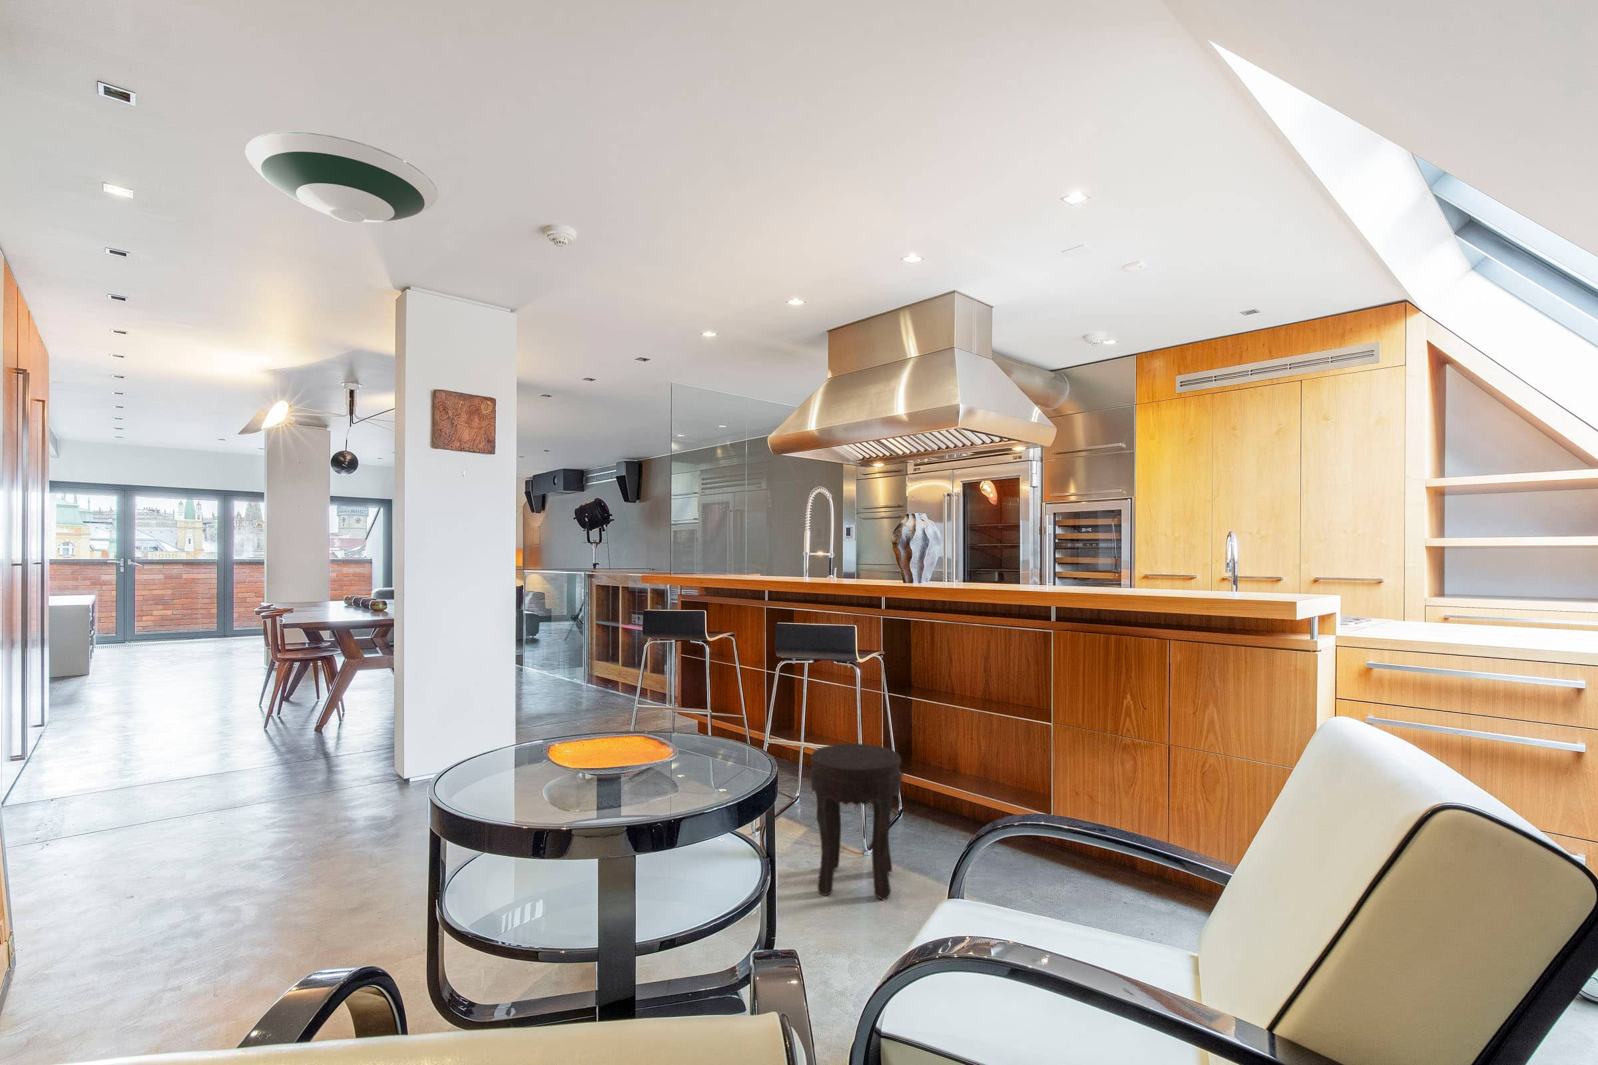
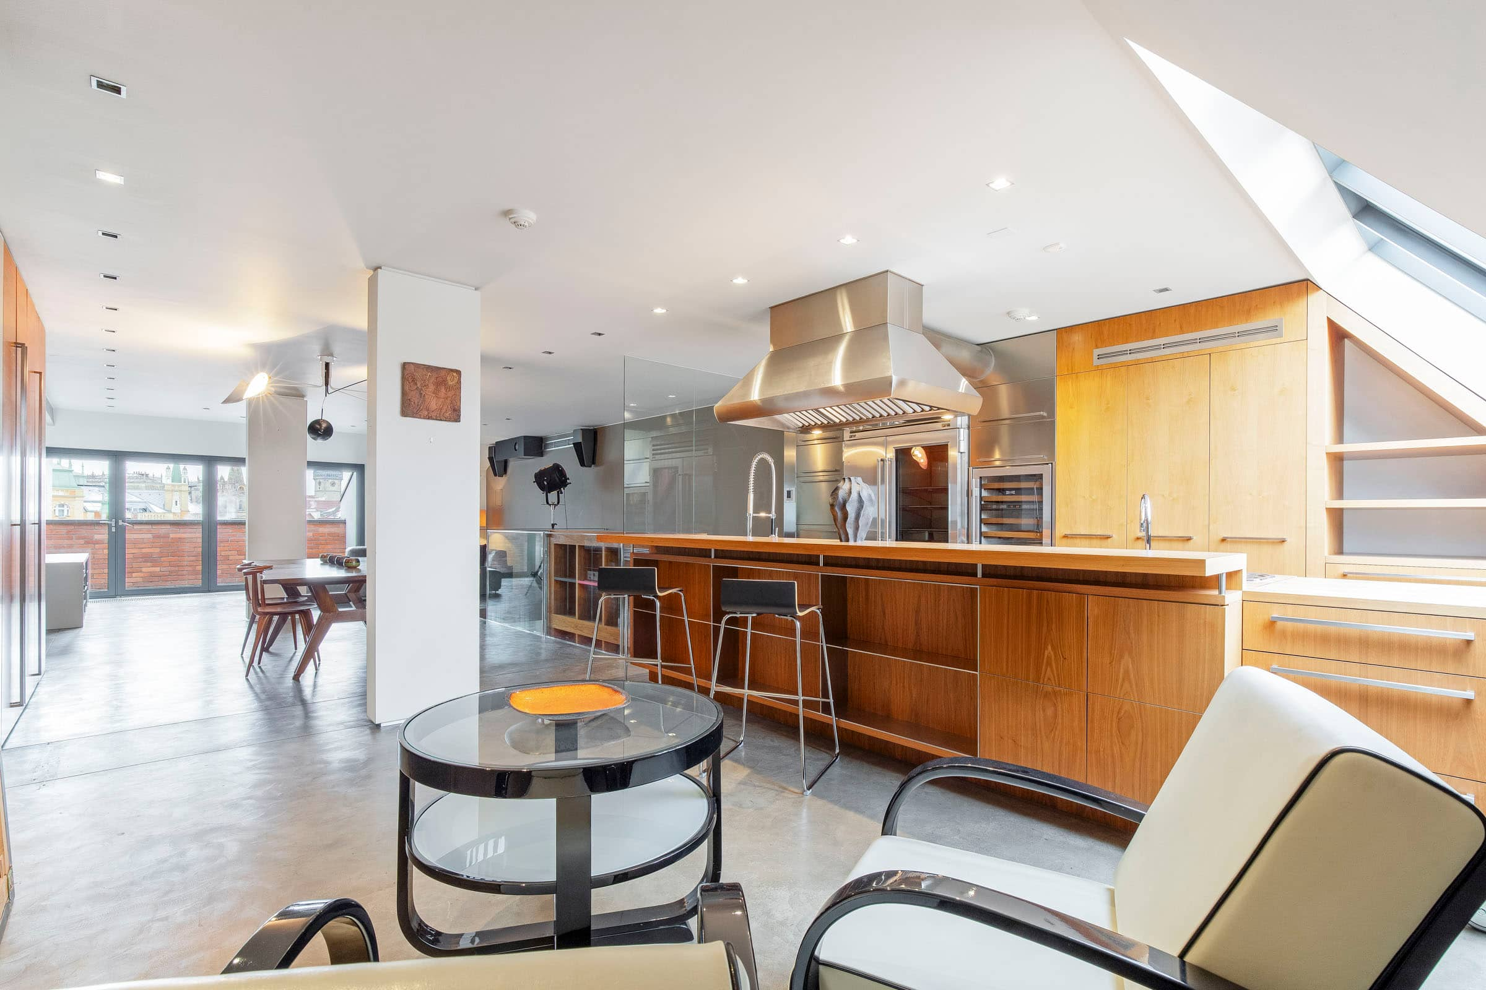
- side table [810,743,902,901]
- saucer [245,131,438,223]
